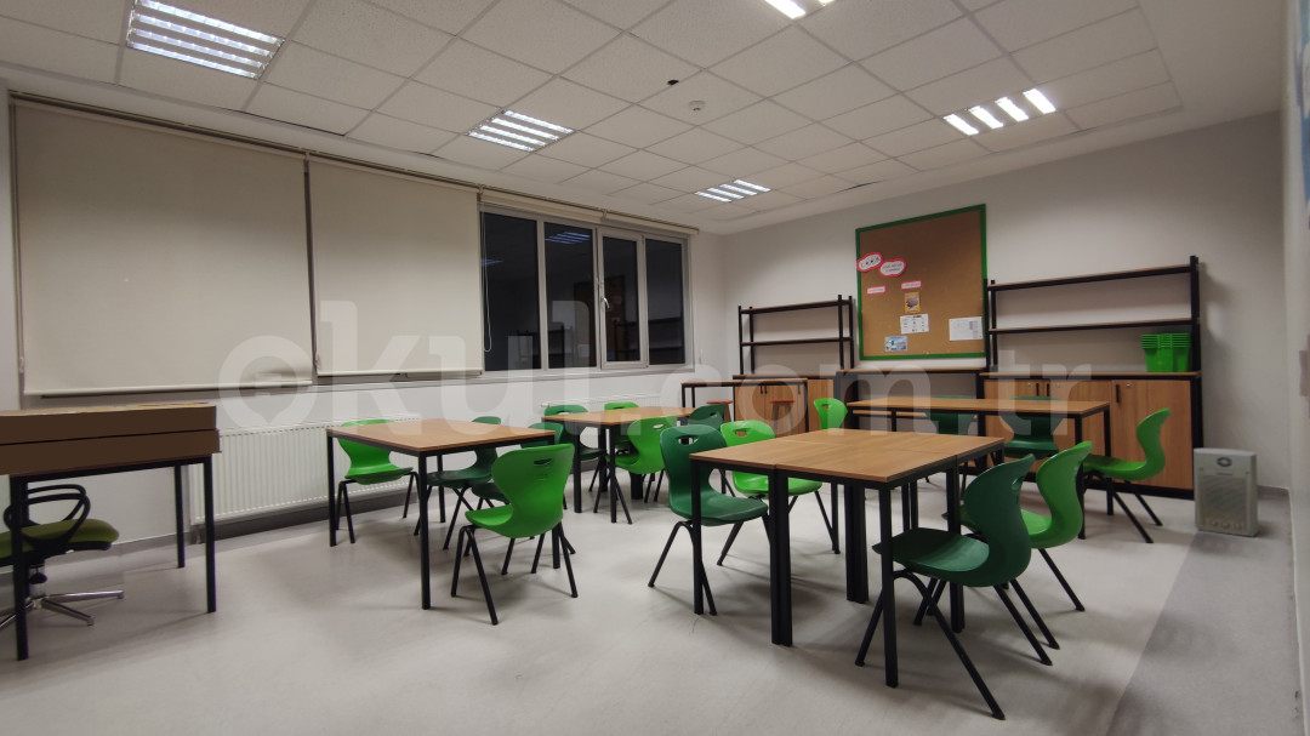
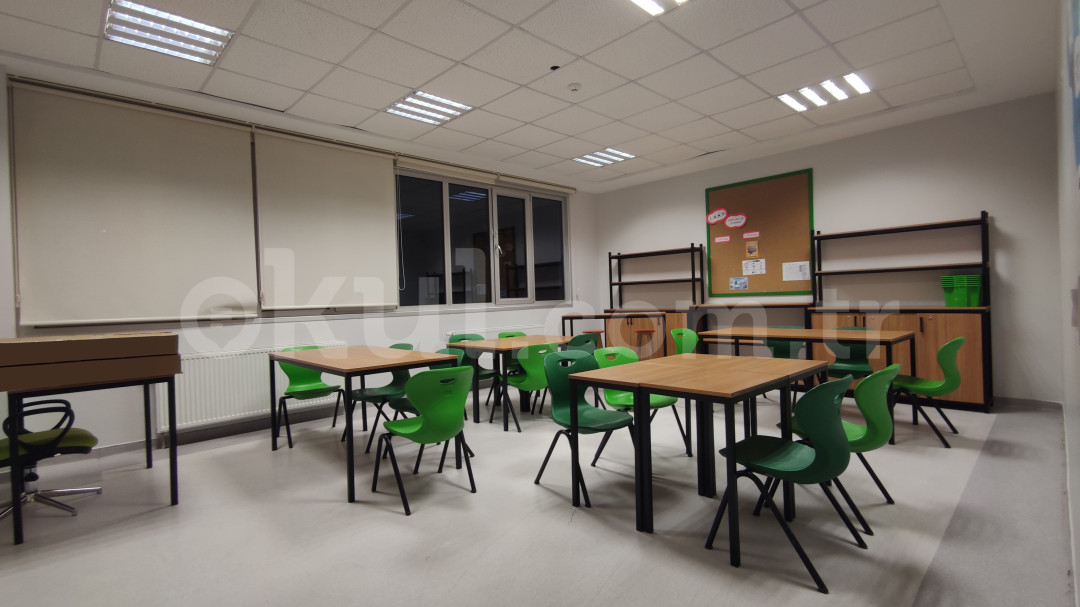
- fan [1192,447,1259,538]
